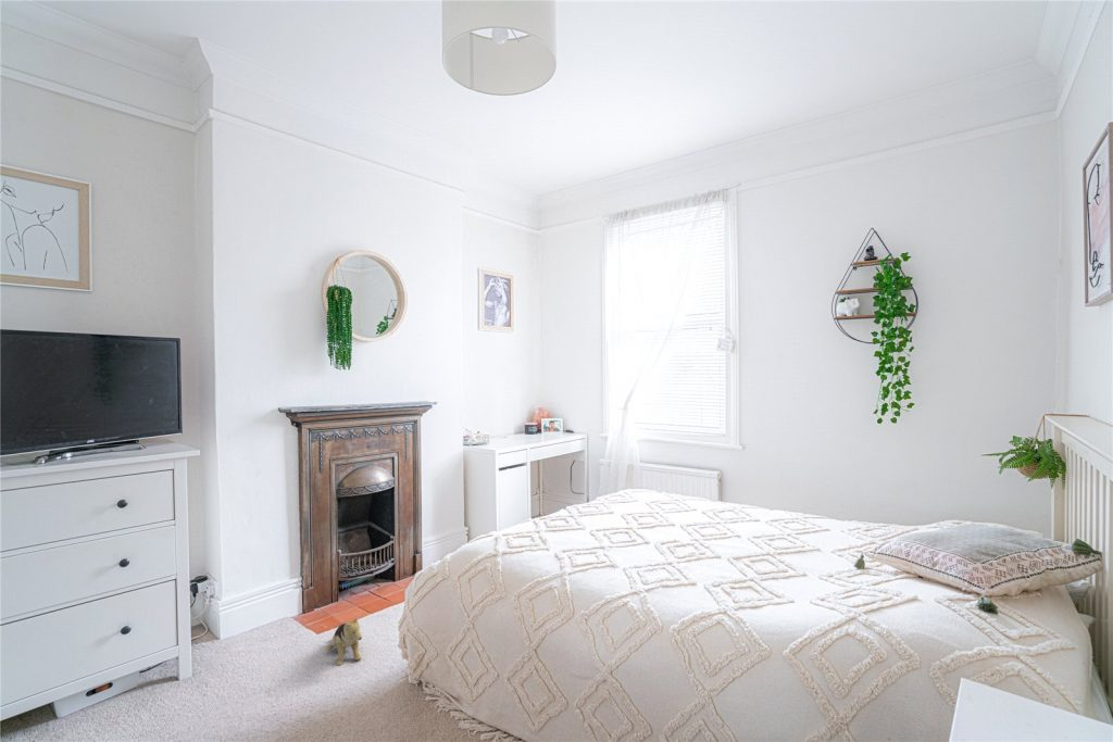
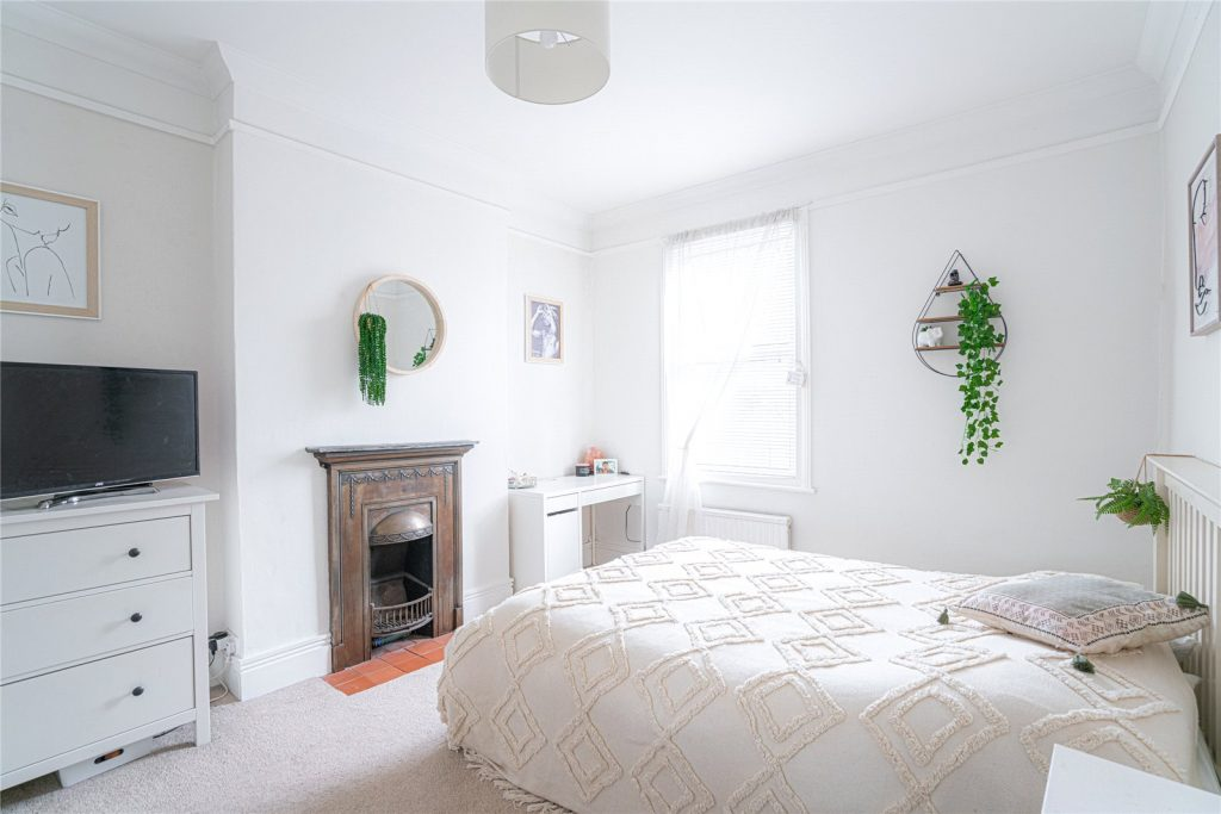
- plush toy [325,614,363,666]
